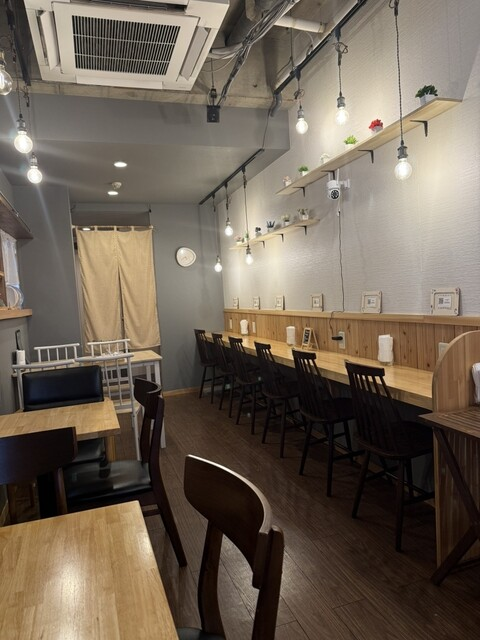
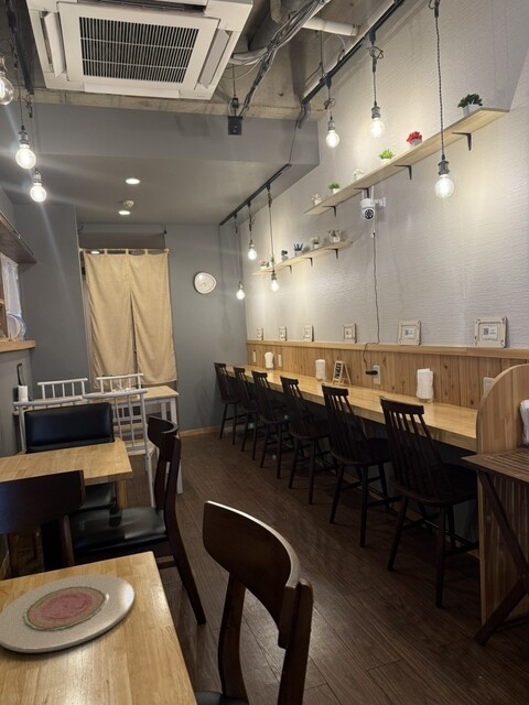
+ plate [0,573,136,653]
